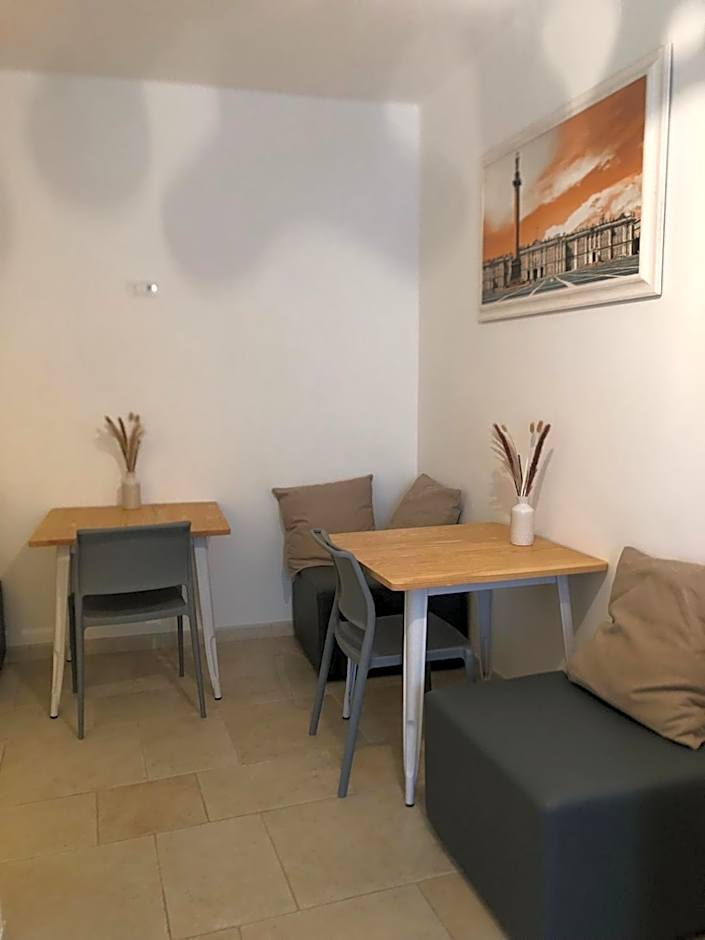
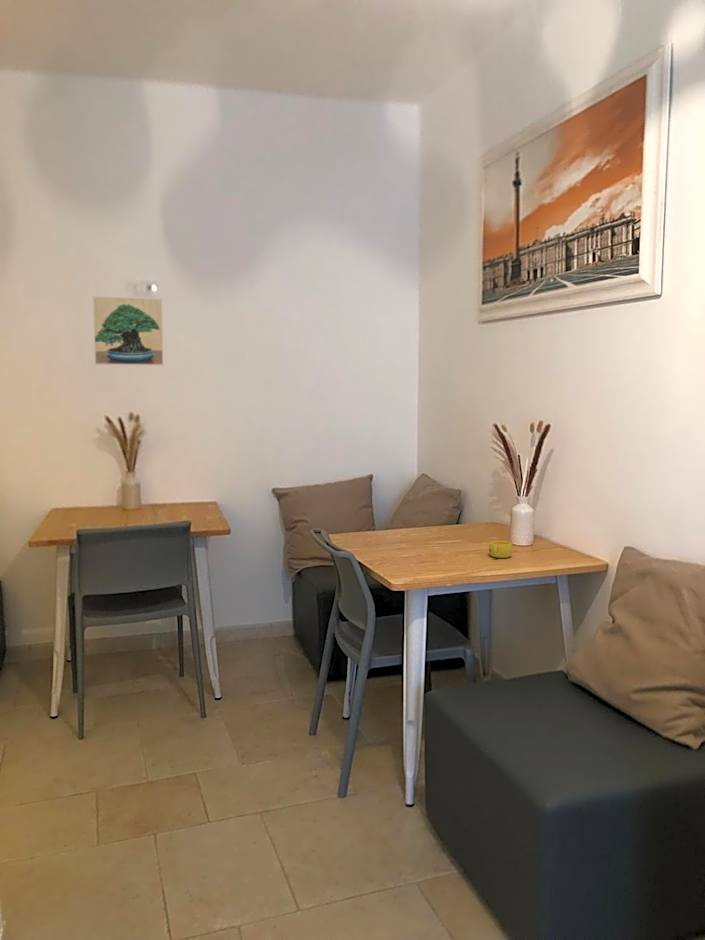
+ cup [488,540,513,559]
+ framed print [92,296,164,366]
